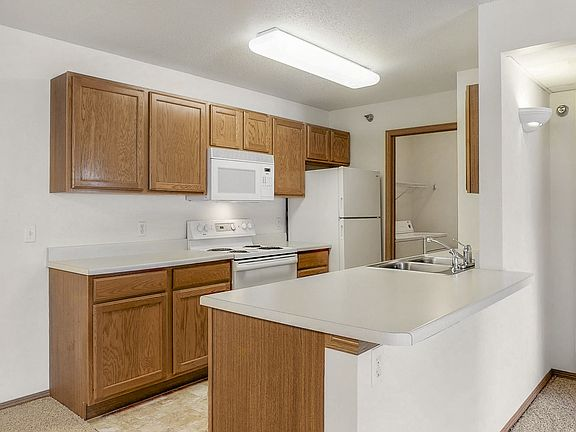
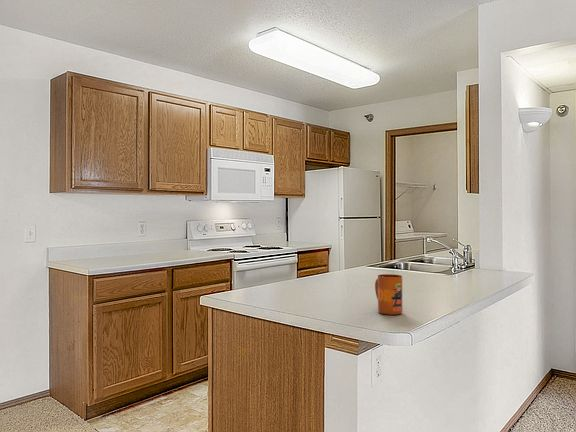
+ mug [374,273,404,316]
